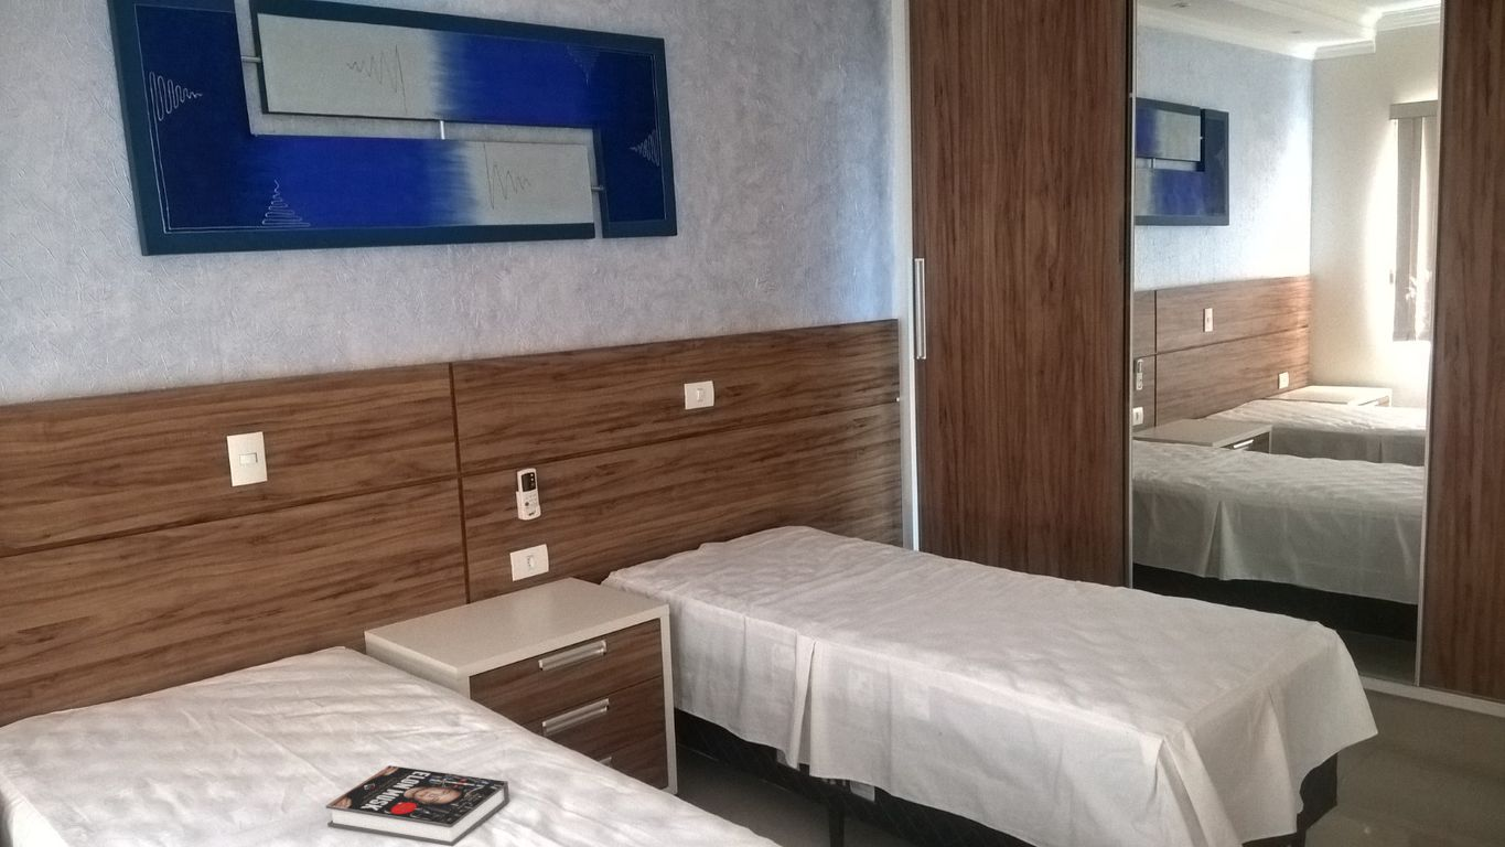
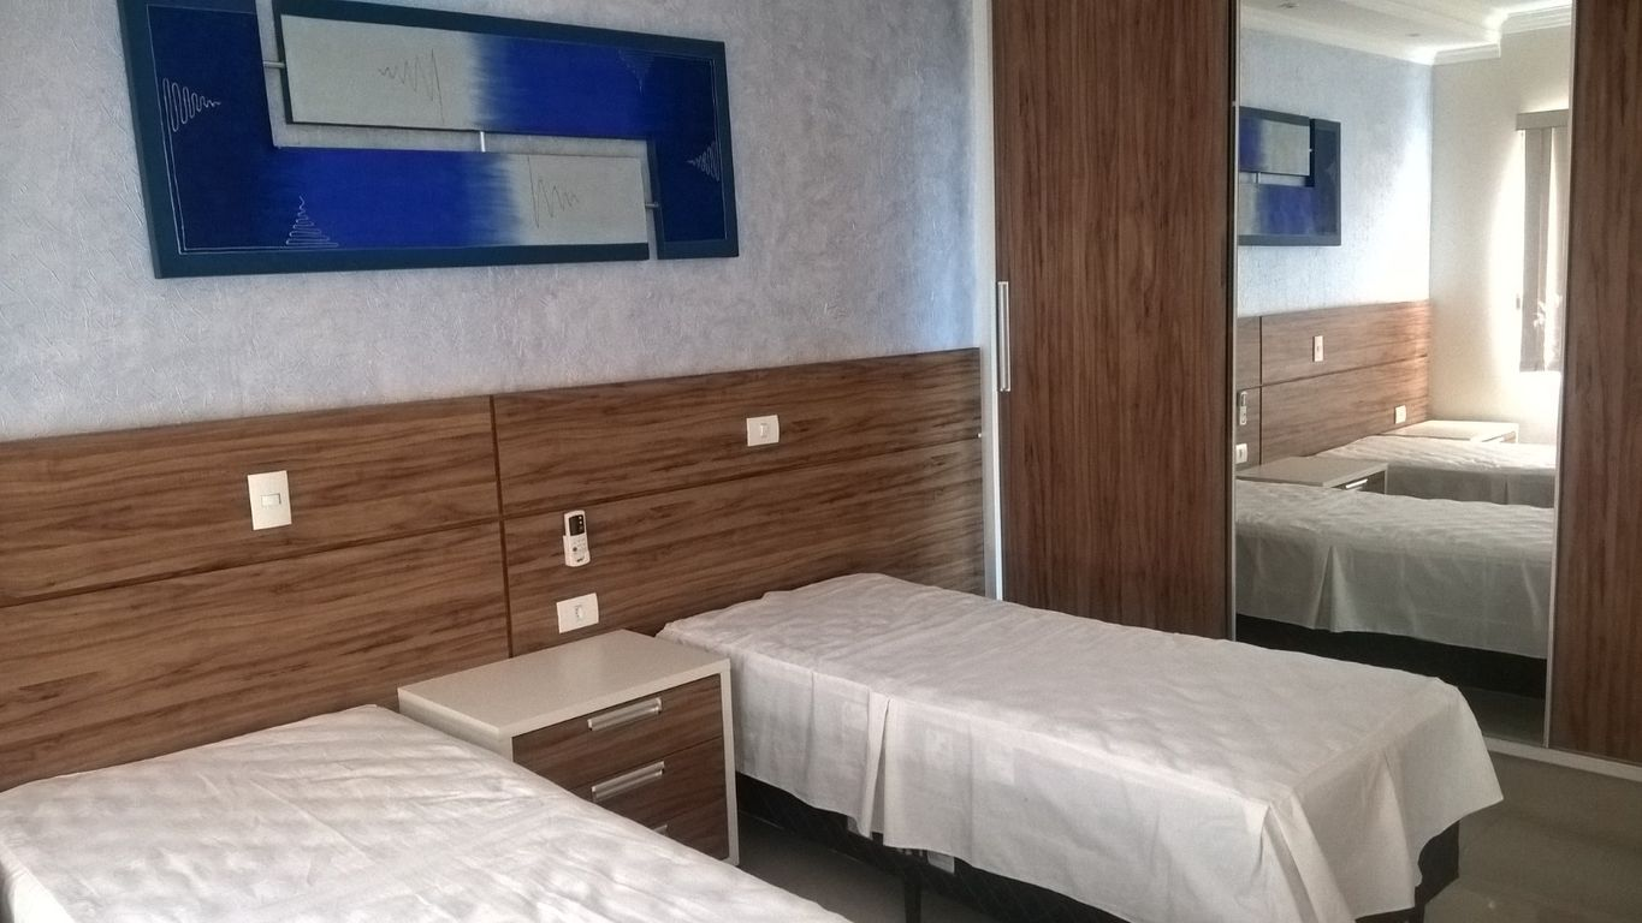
- book [325,764,510,847]
